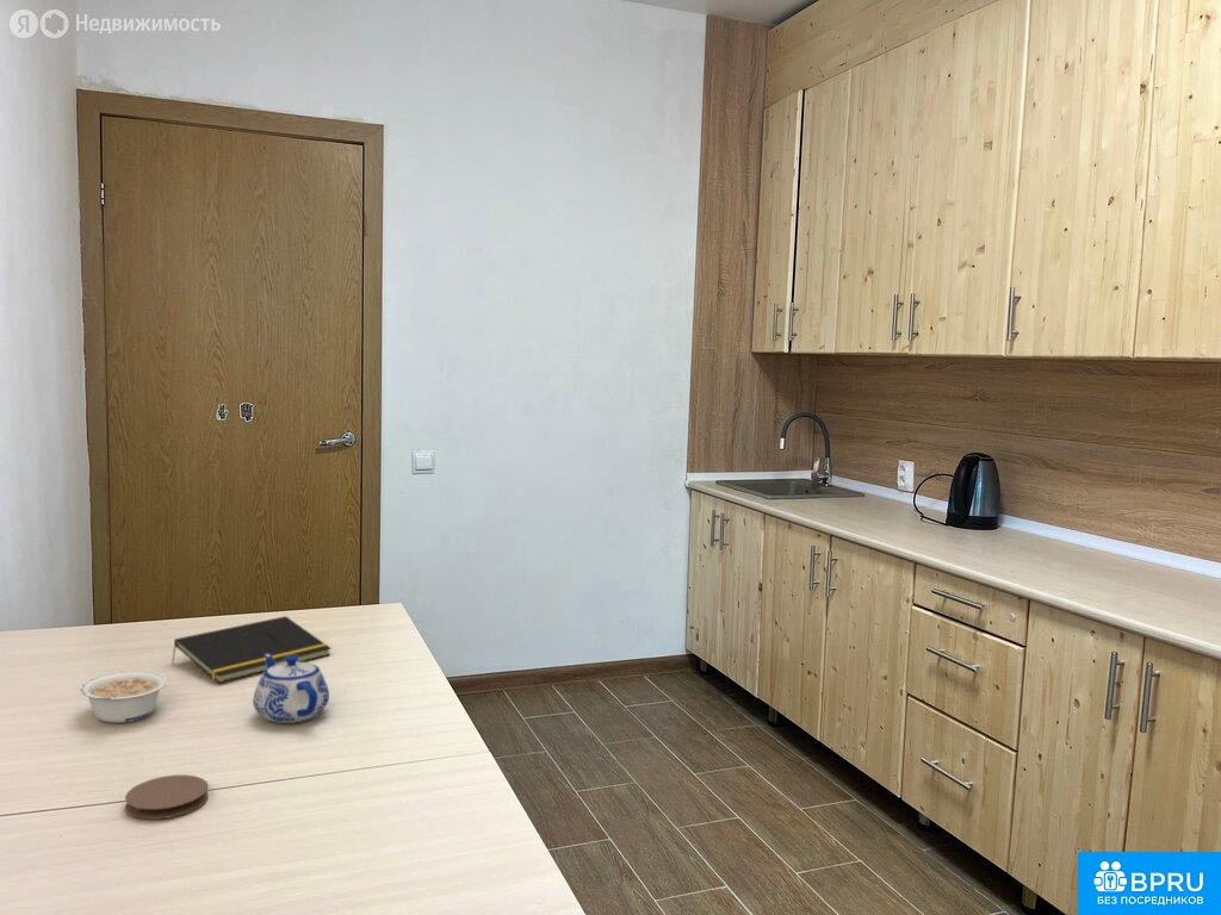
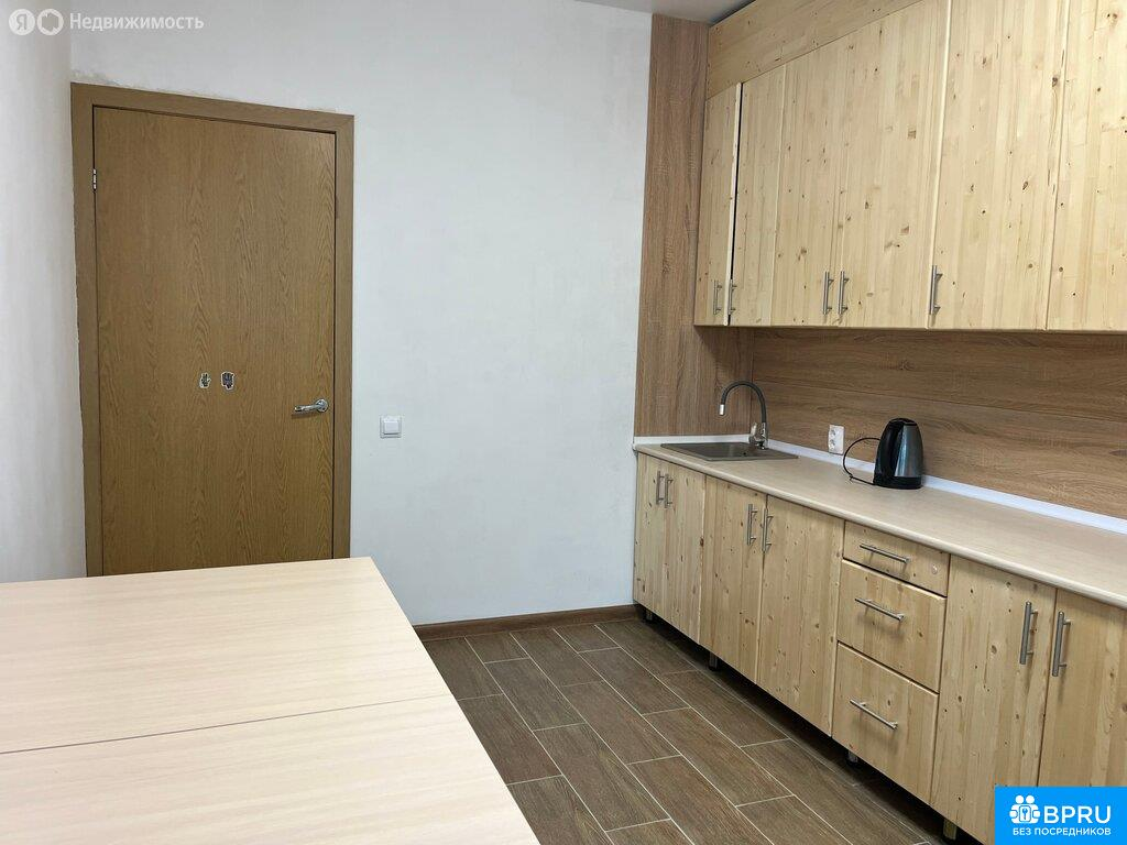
- notepad [171,615,333,684]
- coaster [124,773,210,821]
- teapot [252,654,330,724]
- legume [80,670,168,724]
